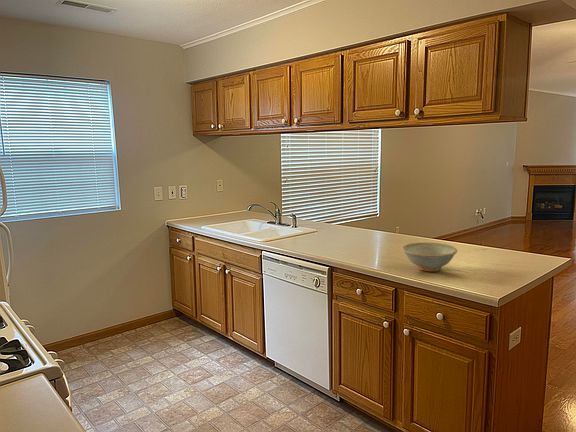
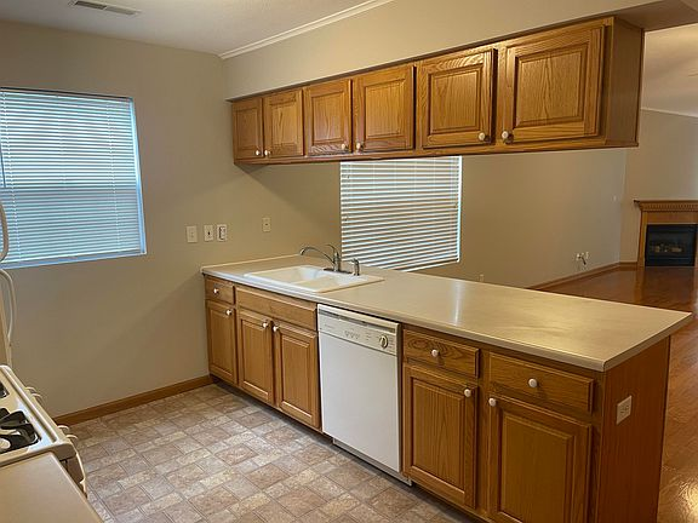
- dish [401,242,458,272]
